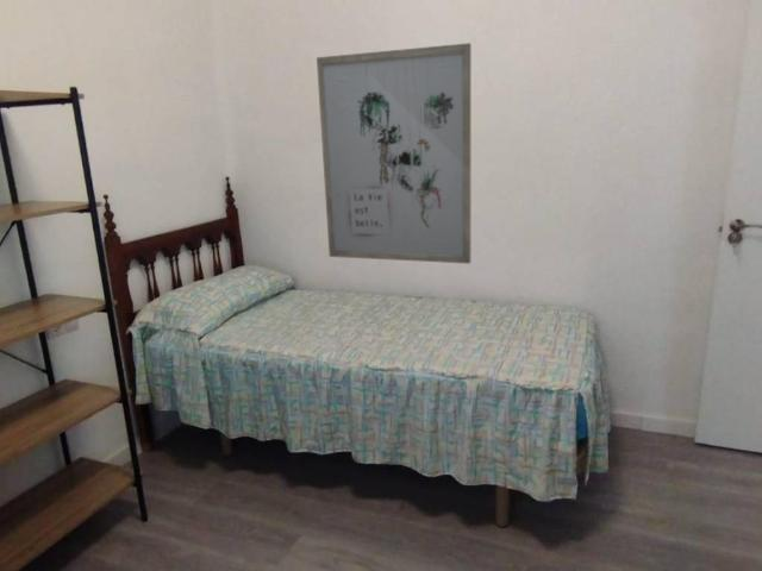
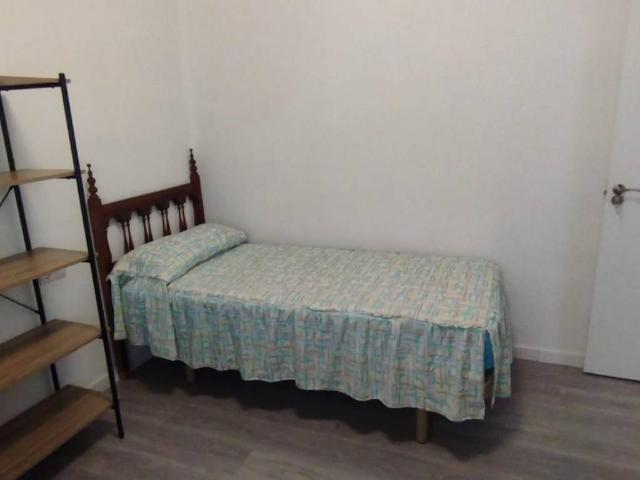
- wall art [316,42,473,265]
